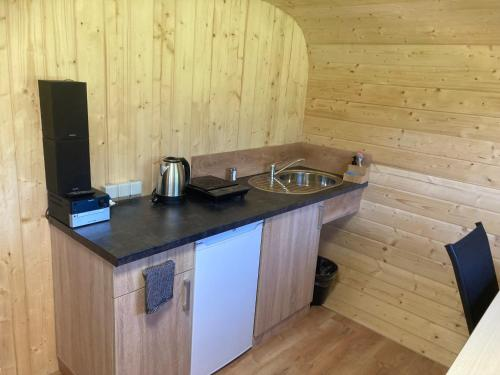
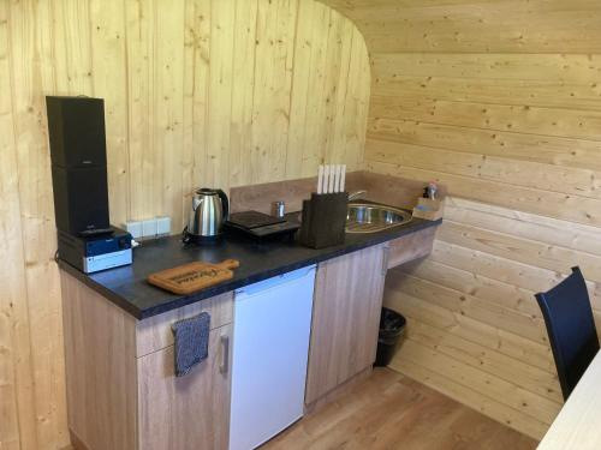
+ cutting board [148,258,240,295]
+ knife block [298,163,350,250]
